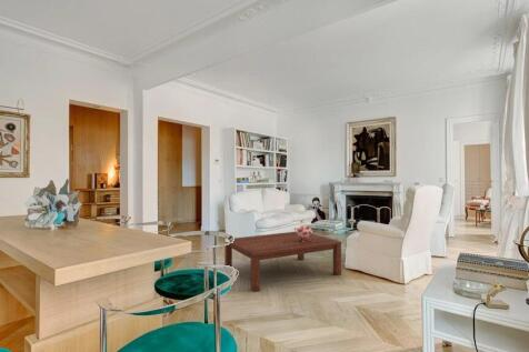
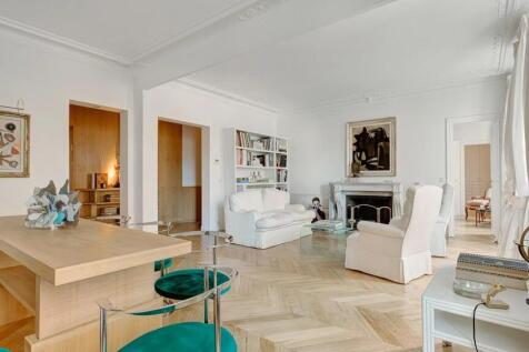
- decorative sphere [293,220,315,242]
- coffee table [223,231,342,293]
